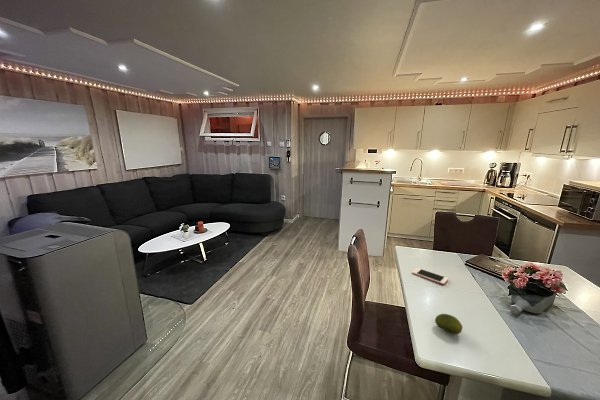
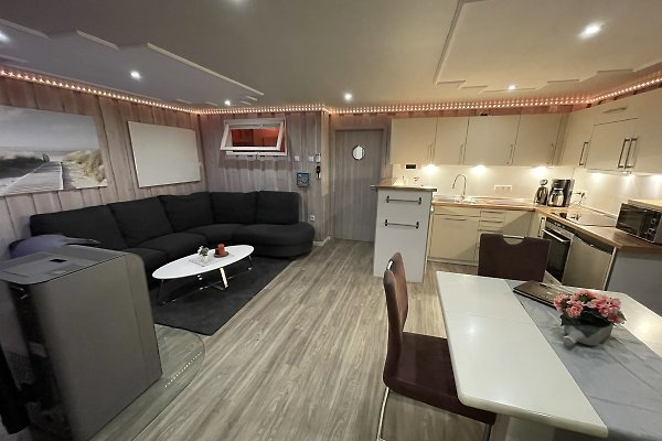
- cell phone [411,267,449,285]
- fruit [434,313,463,336]
